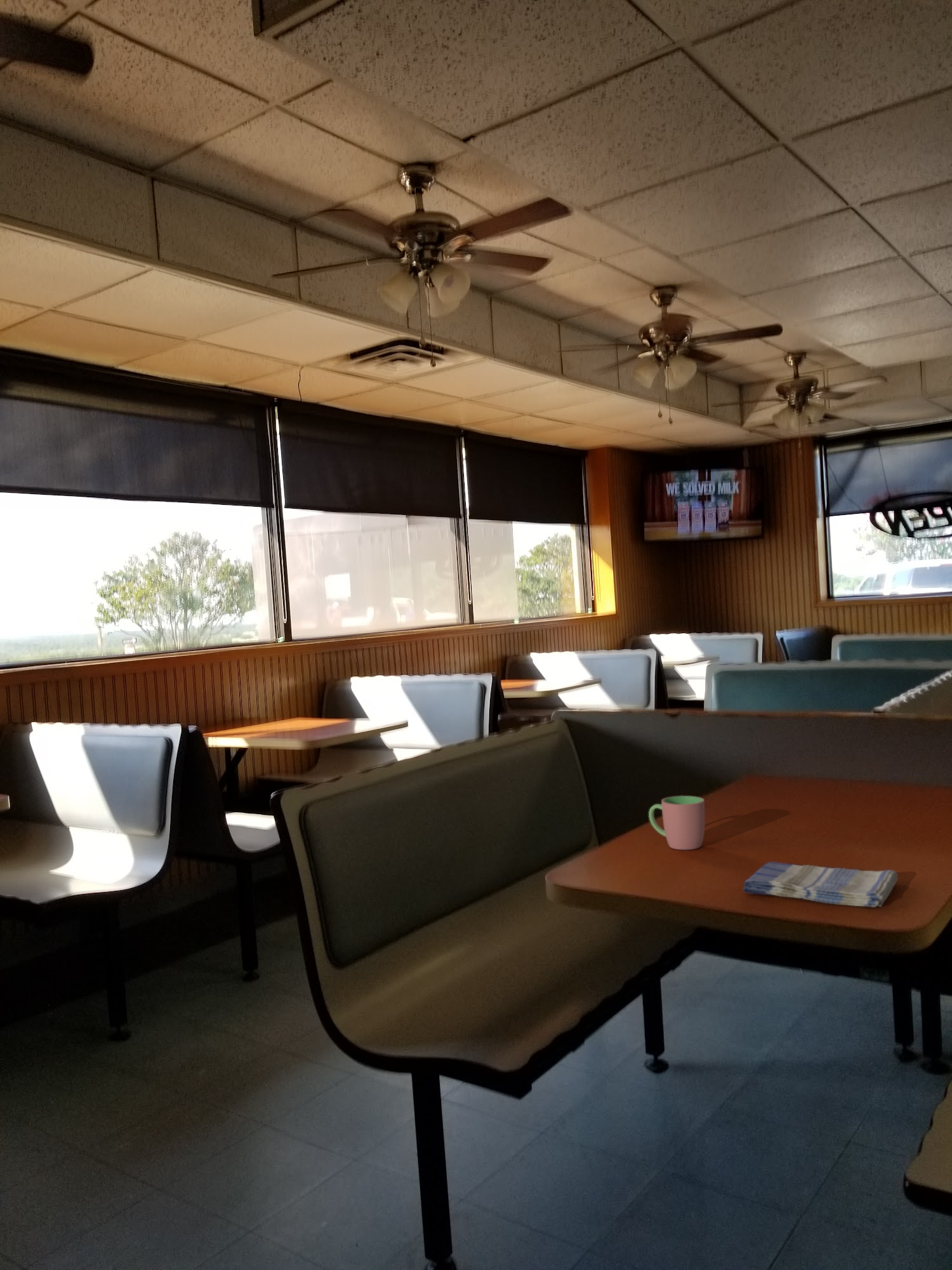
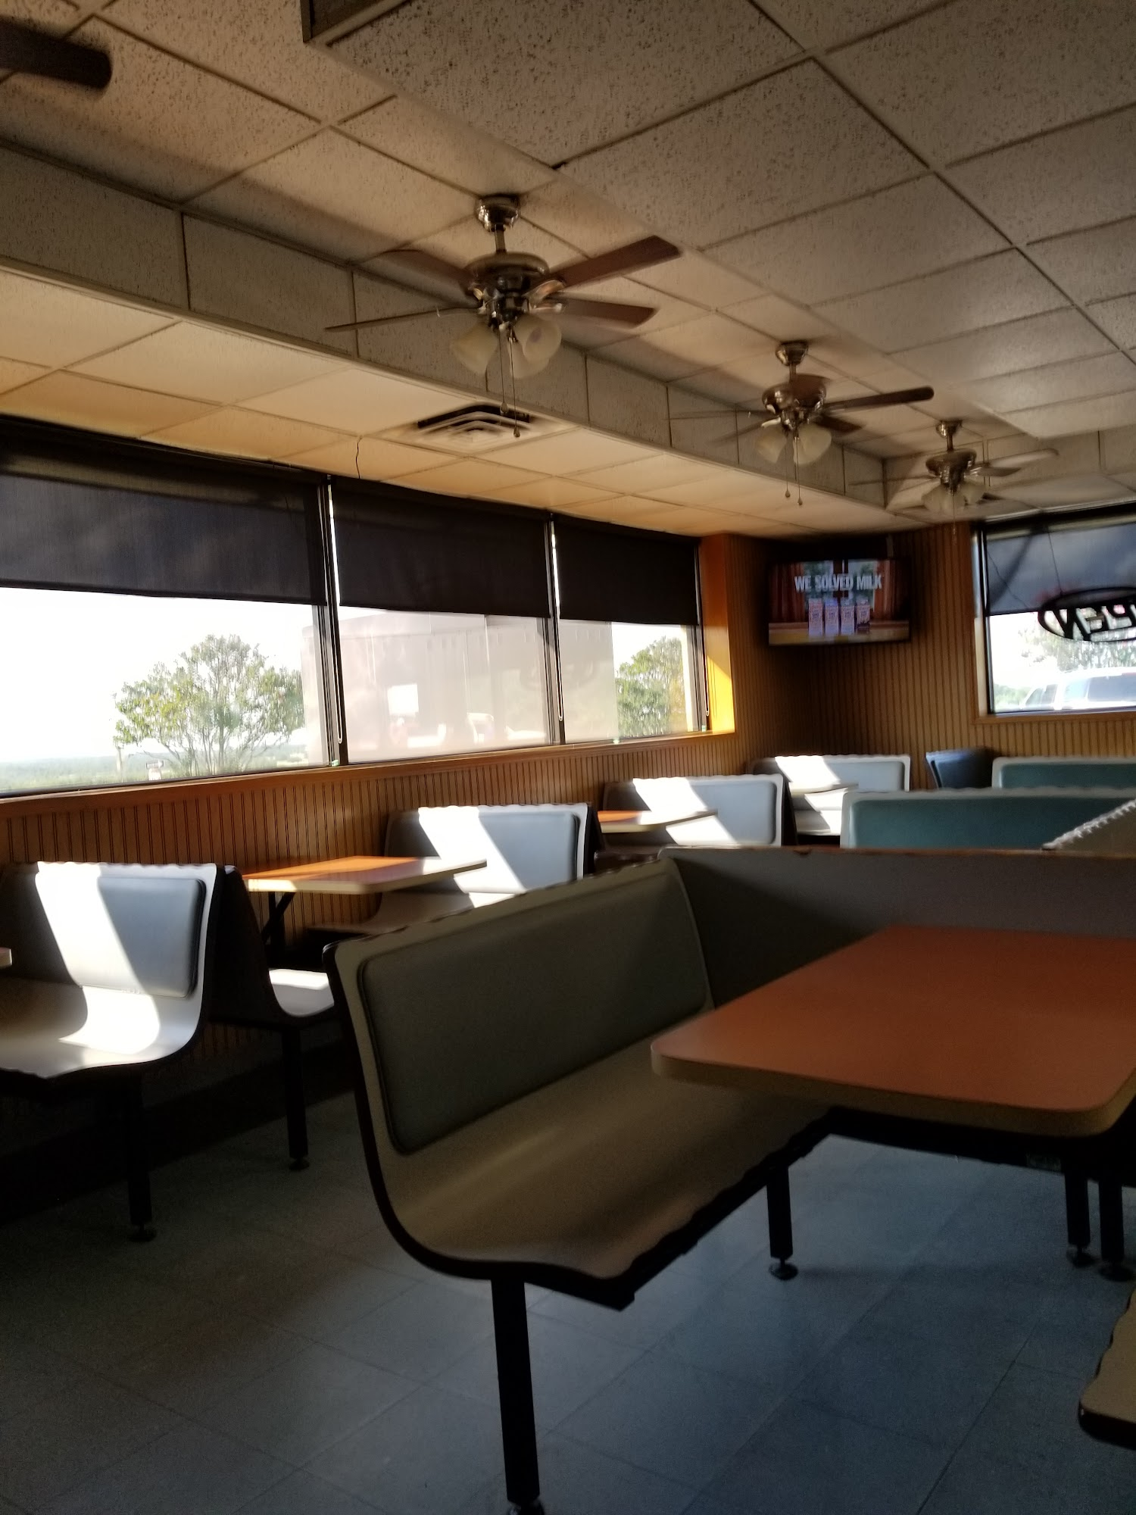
- dish towel [742,861,898,907]
- cup [648,795,705,850]
